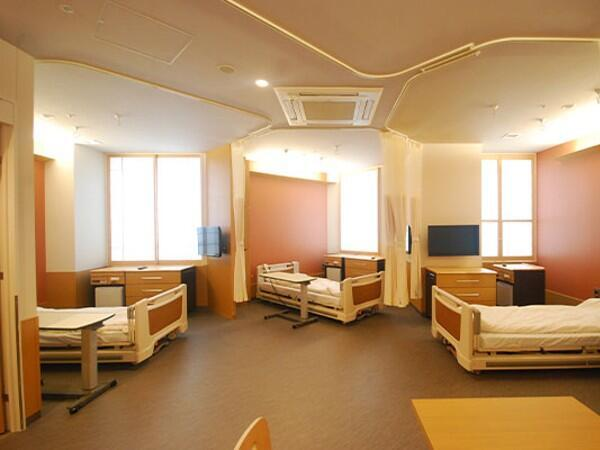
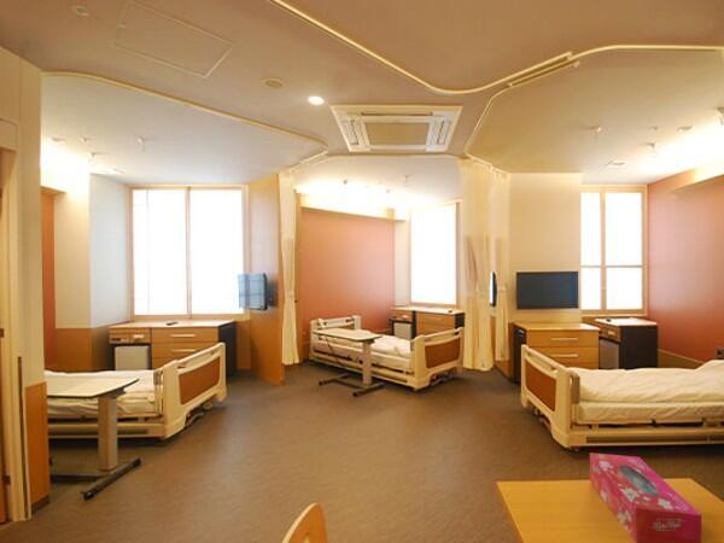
+ tissue box [589,451,702,543]
